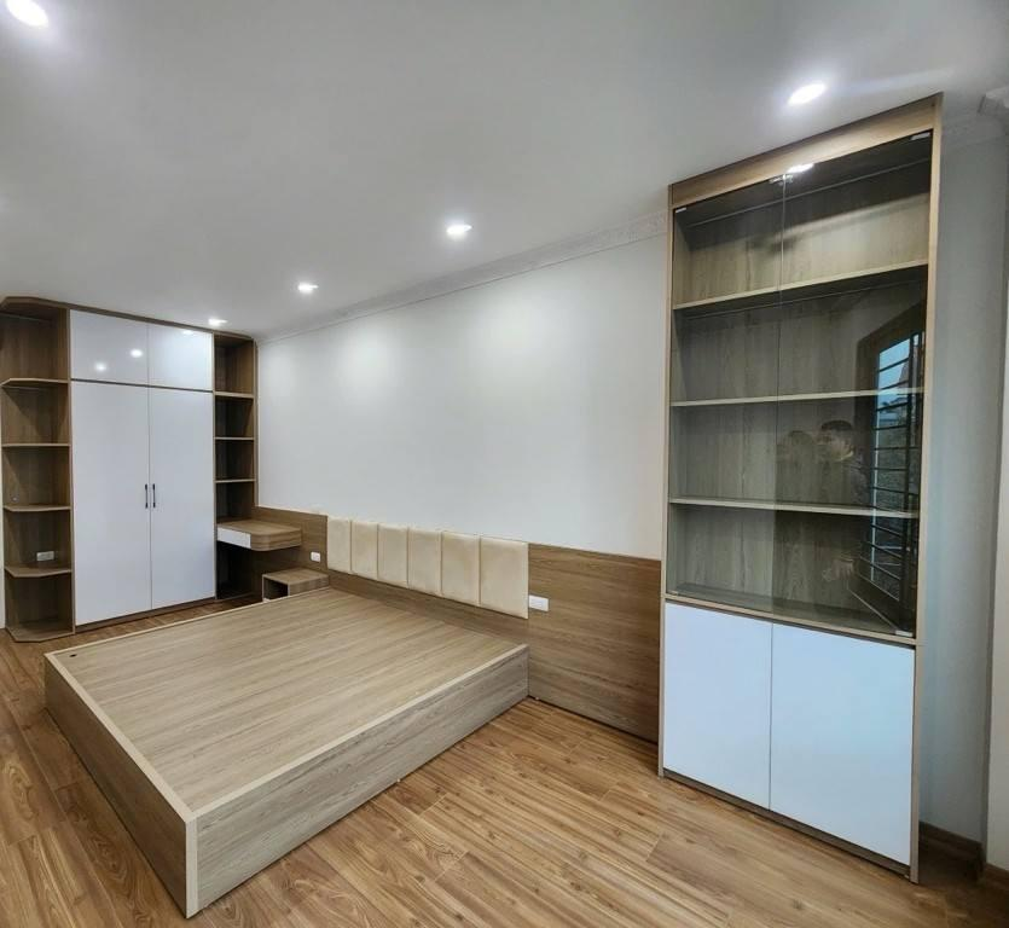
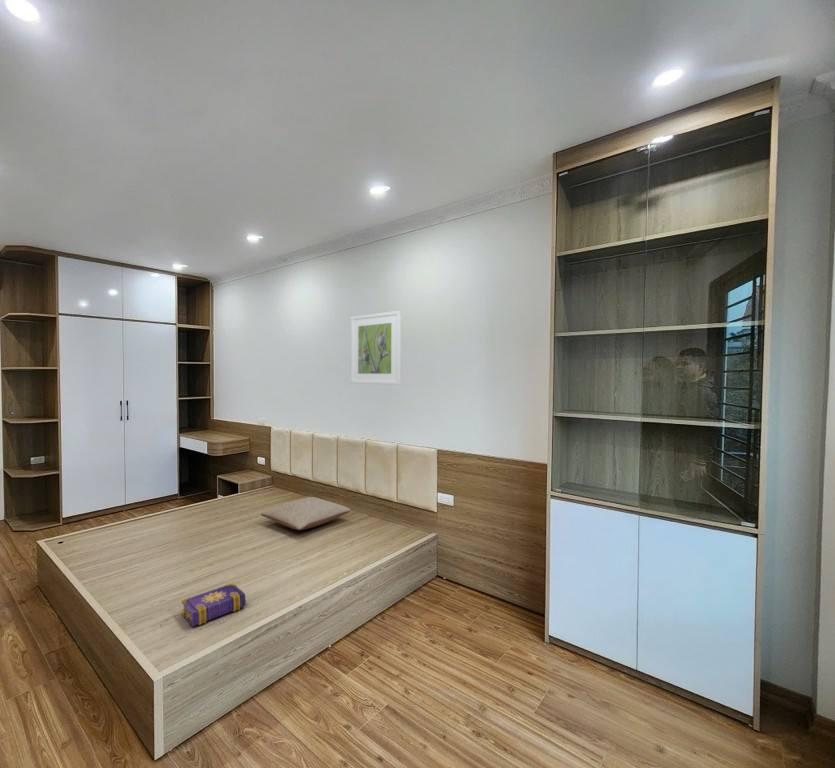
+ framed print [350,310,402,386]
+ book [180,582,246,627]
+ pillow [260,496,352,531]
